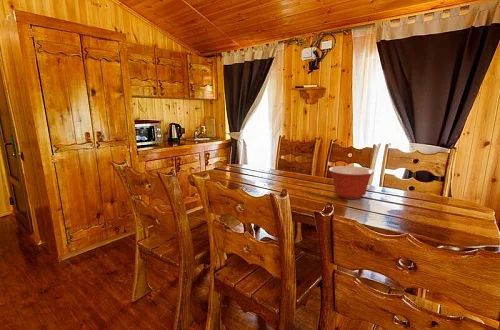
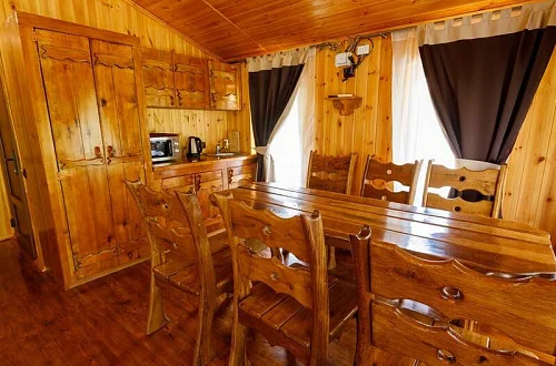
- mixing bowl [328,165,375,200]
